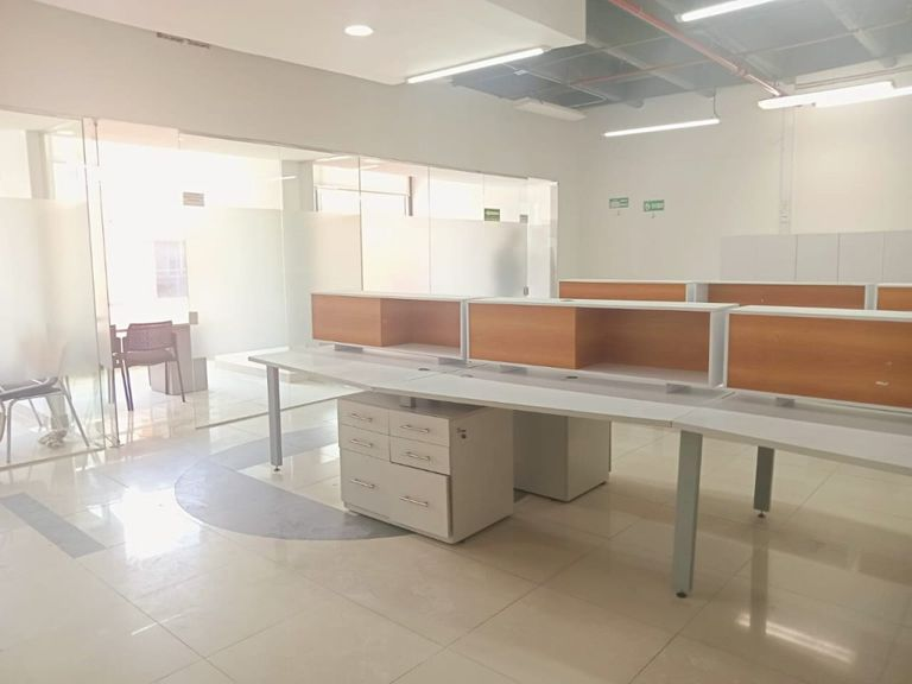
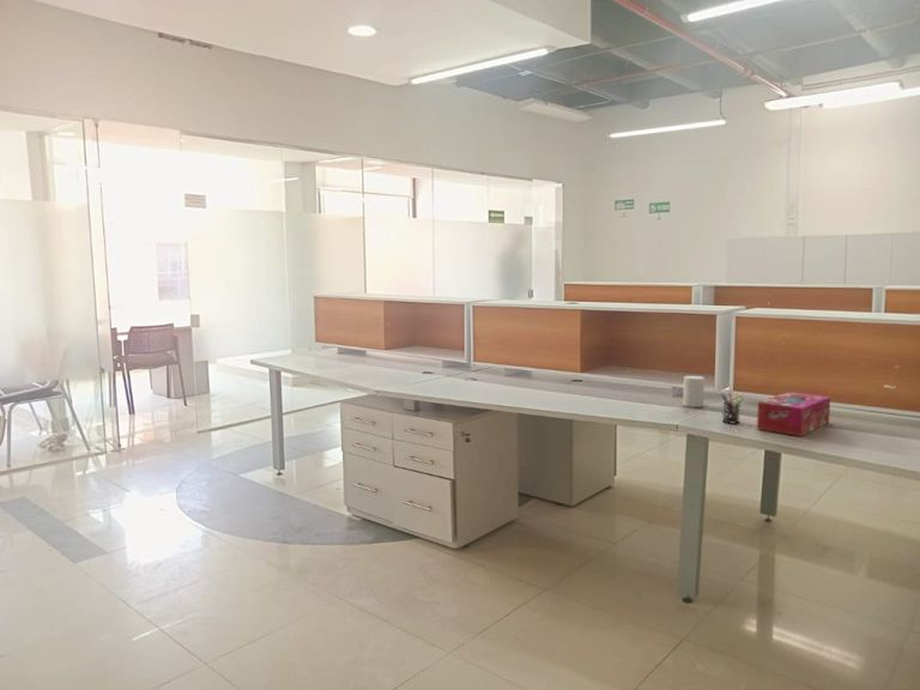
+ pen holder [720,389,746,424]
+ cup [682,375,706,408]
+ tissue box [756,391,831,437]
